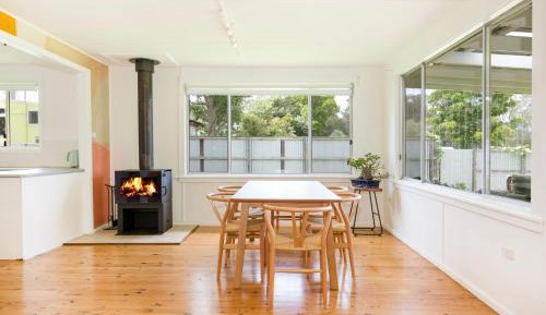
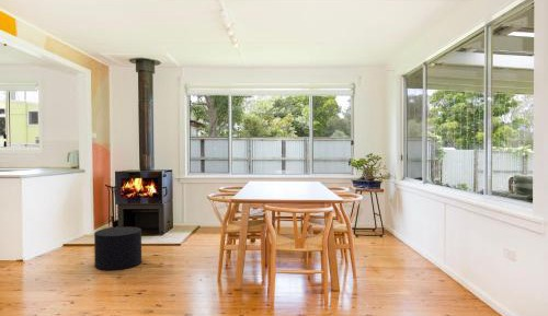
+ stool [93,225,142,271]
